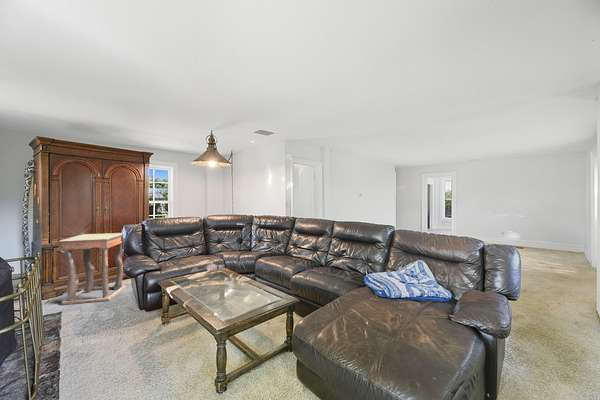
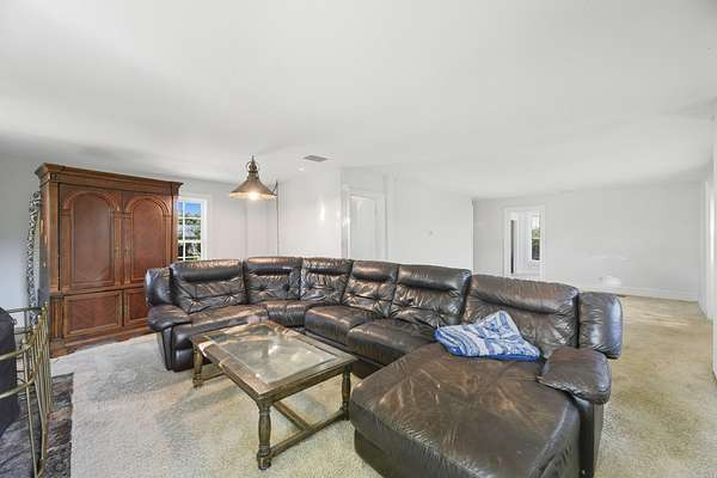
- side table [57,232,127,306]
